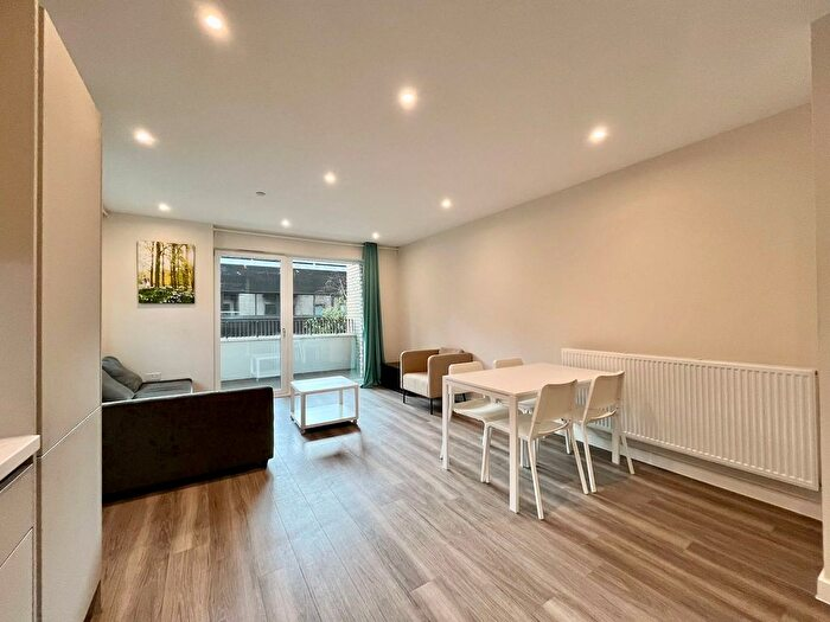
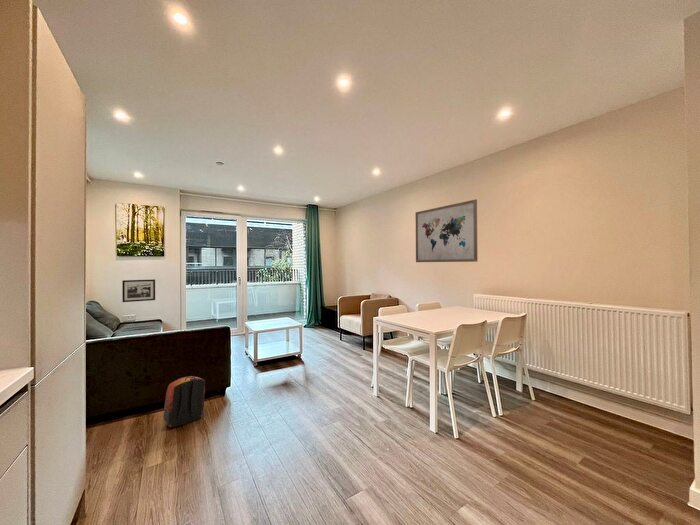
+ picture frame [121,278,156,303]
+ backpack [163,375,206,428]
+ wall art [415,198,479,263]
